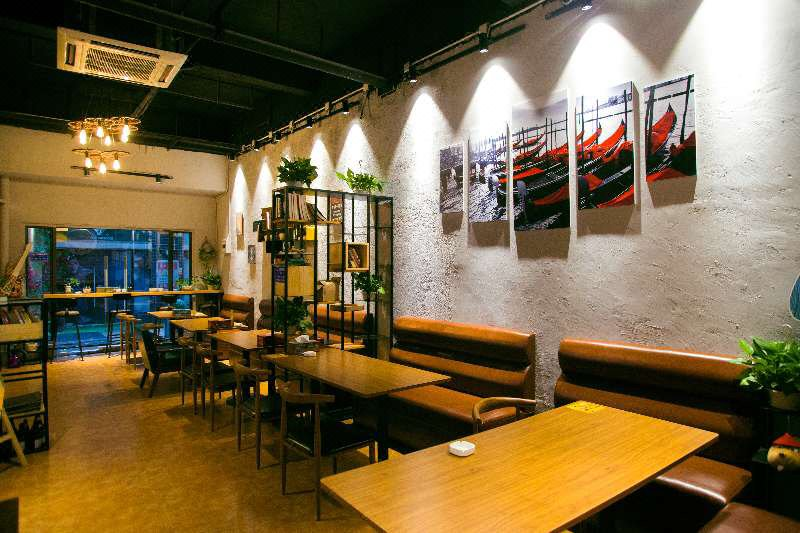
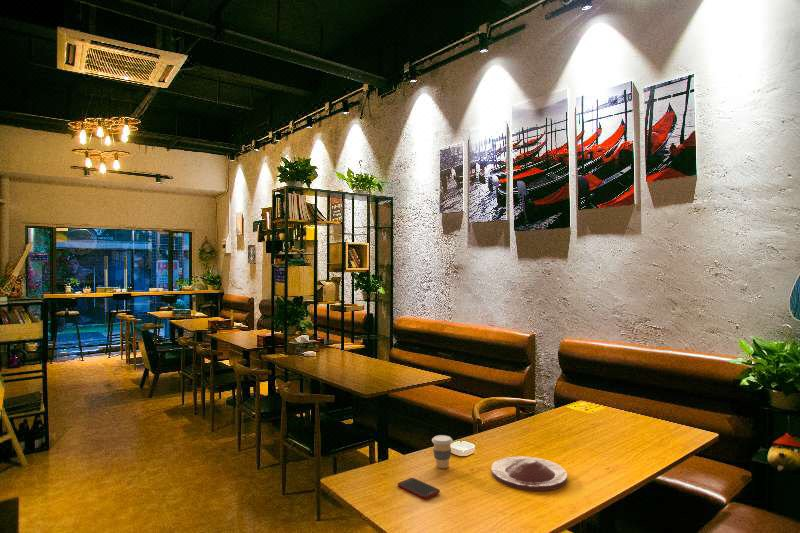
+ coffee cup [431,434,454,469]
+ plate [490,455,568,492]
+ cell phone [397,477,441,500]
